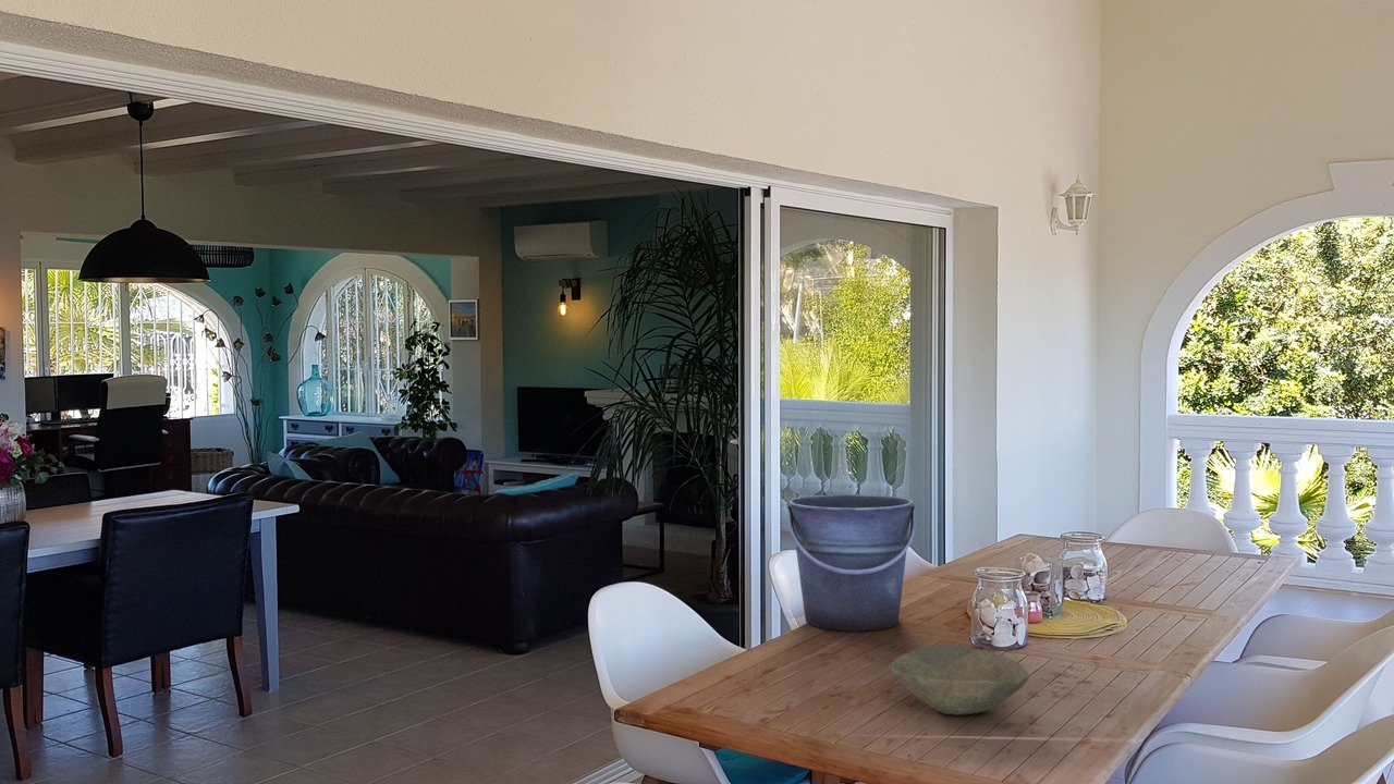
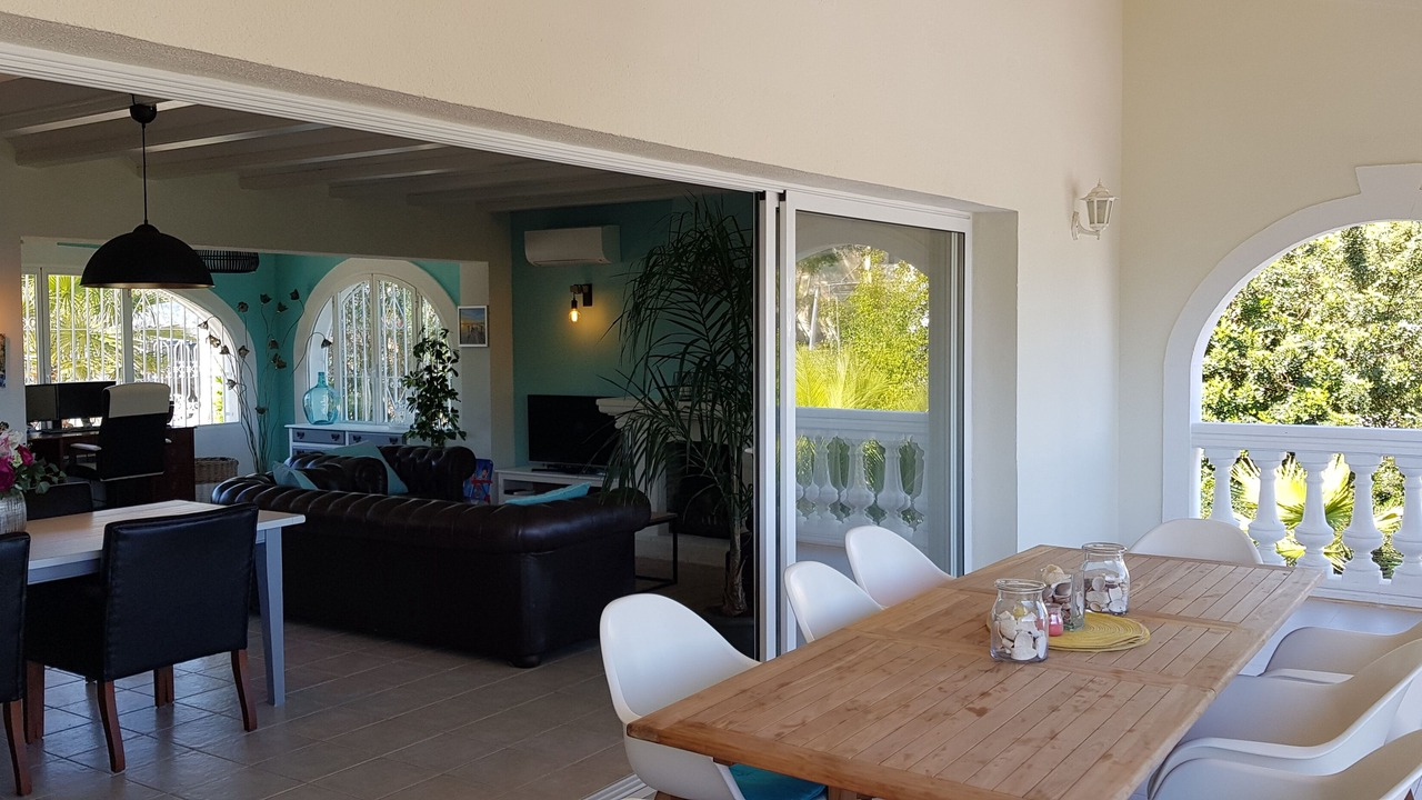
- bucket [785,493,917,633]
- bowl [889,644,1030,716]
